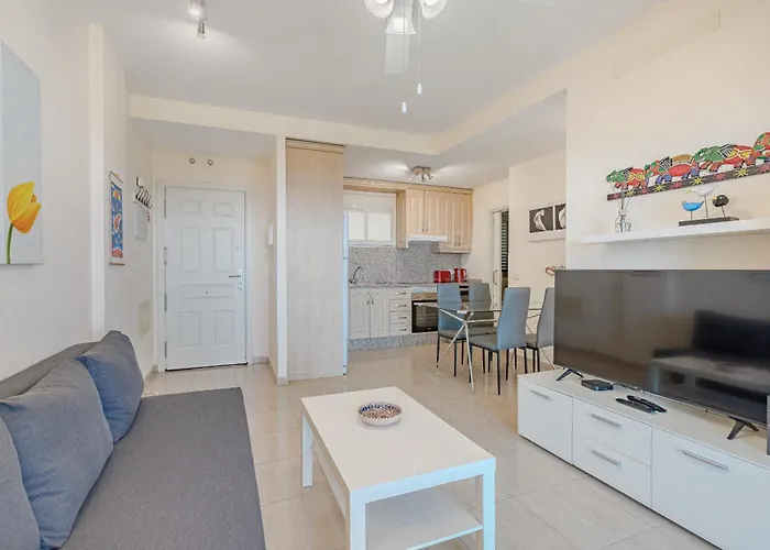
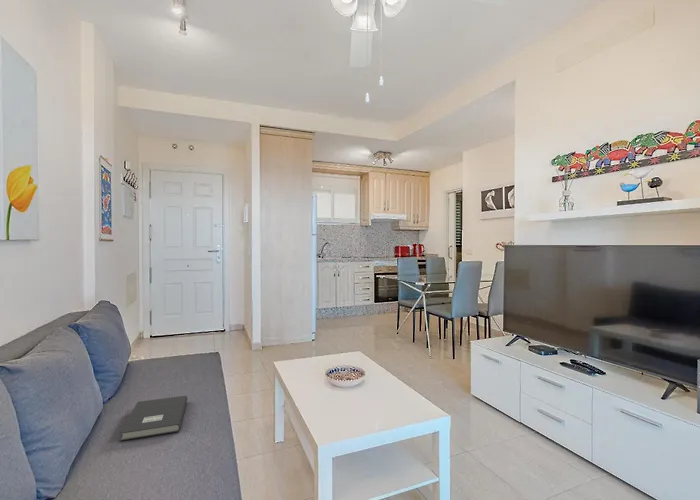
+ book [119,395,188,442]
